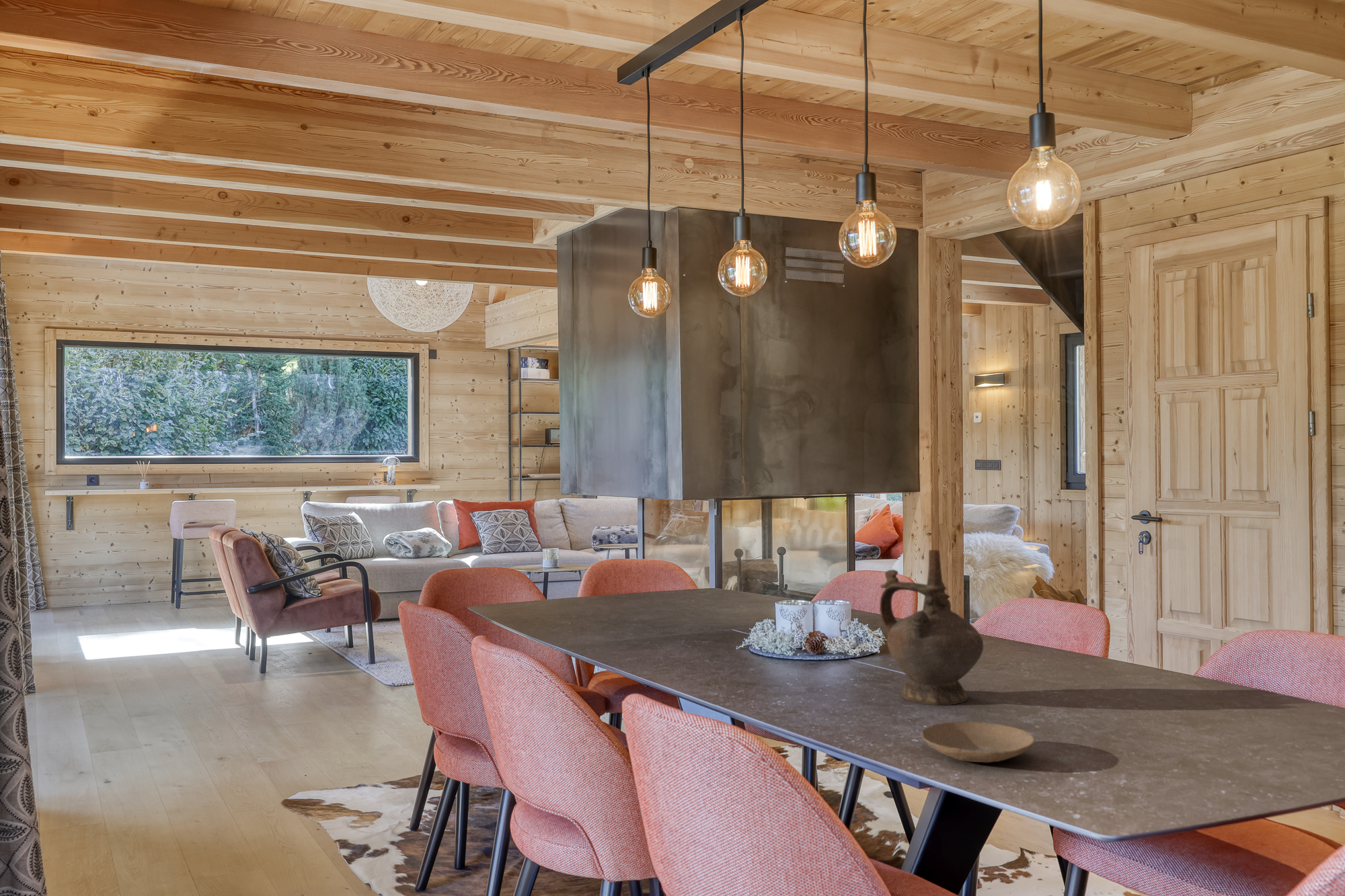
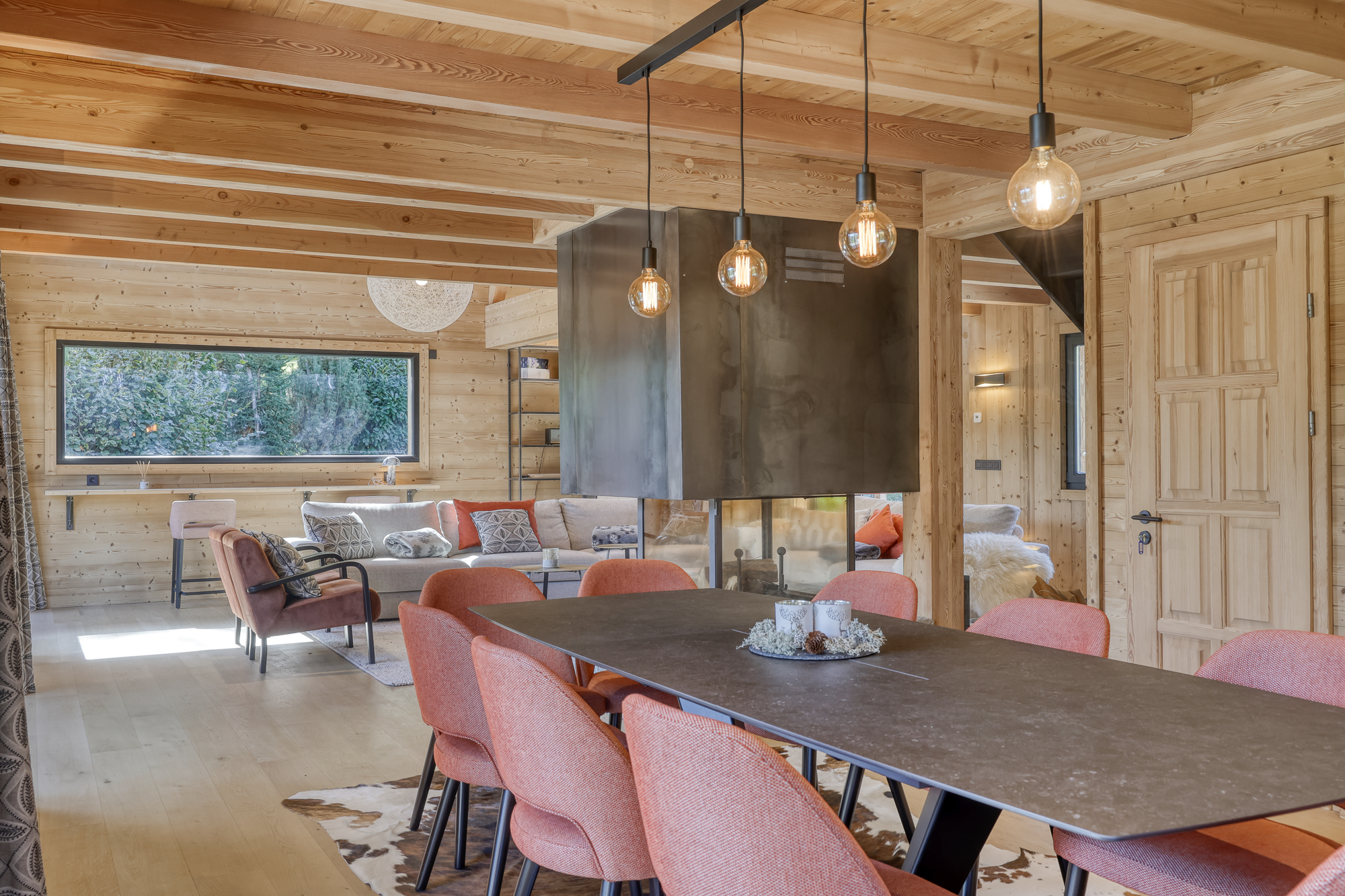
- ceremonial vessel [879,549,984,706]
- plate [921,721,1036,763]
